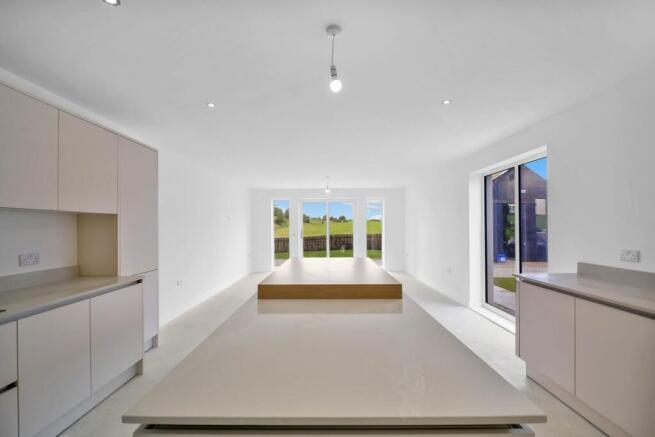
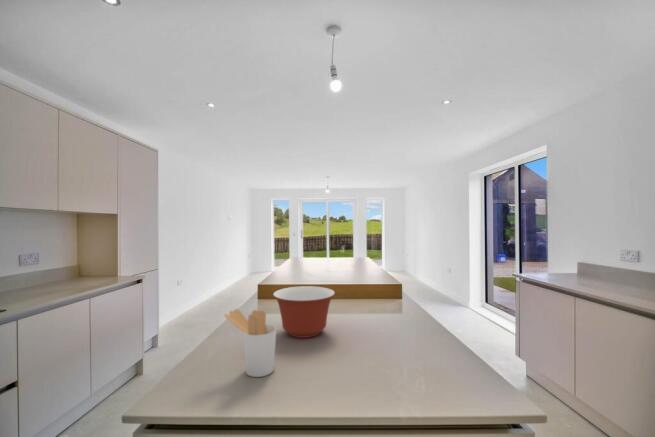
+ utensil holder [224,308,277,378]
+ mixing bowl [272,285,336,339]
